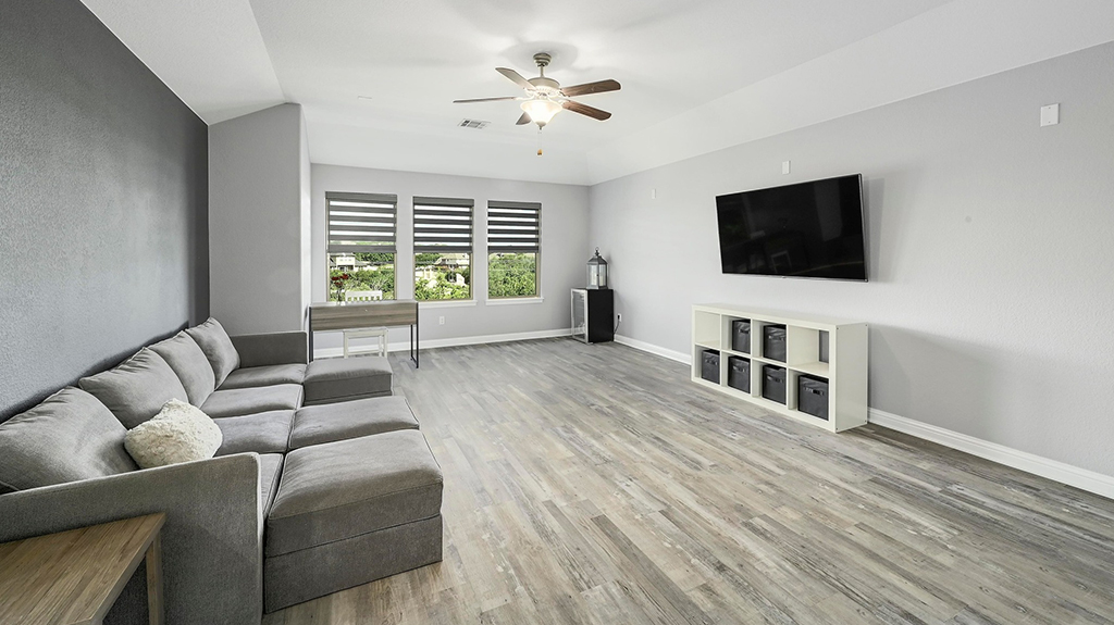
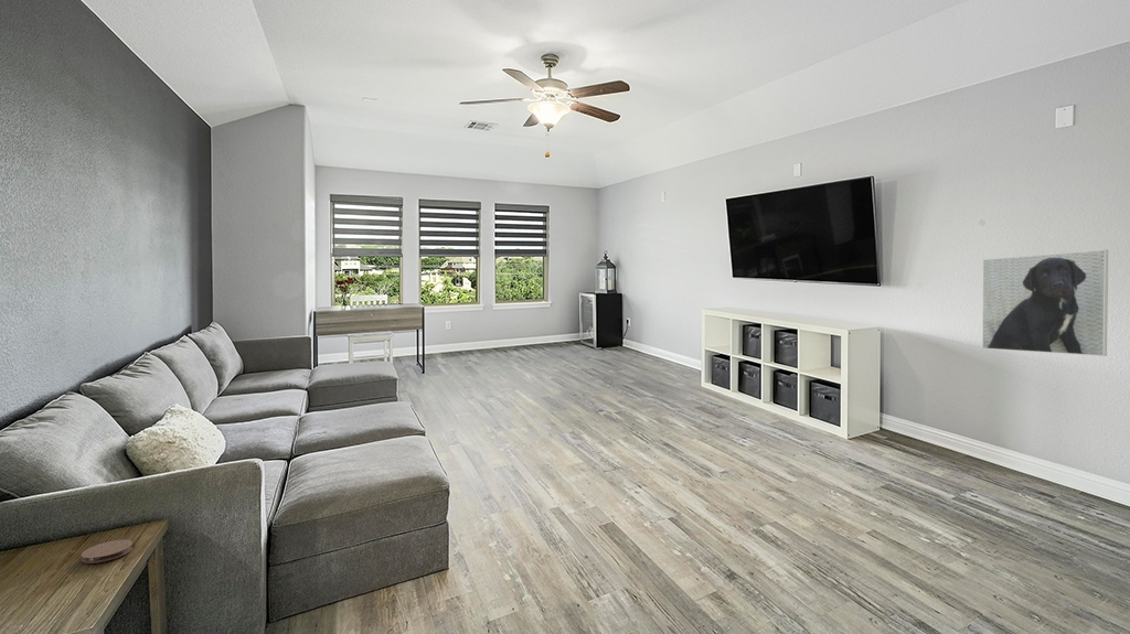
+ coaster [81,539,134,565]
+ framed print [981,249,1109,357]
